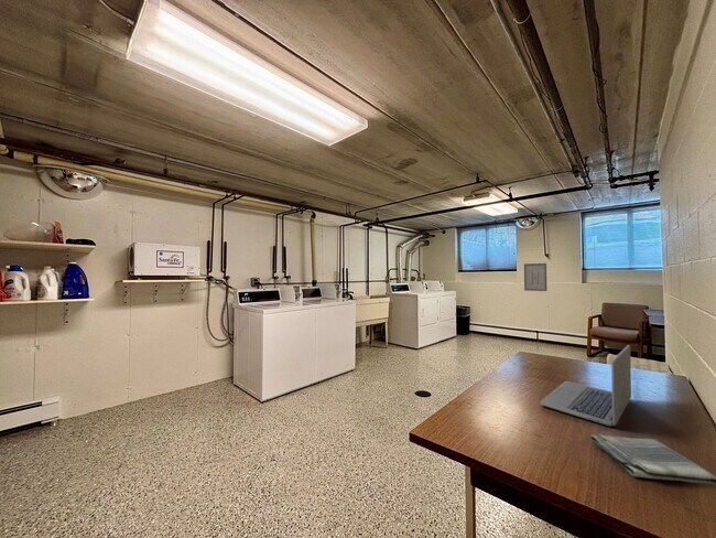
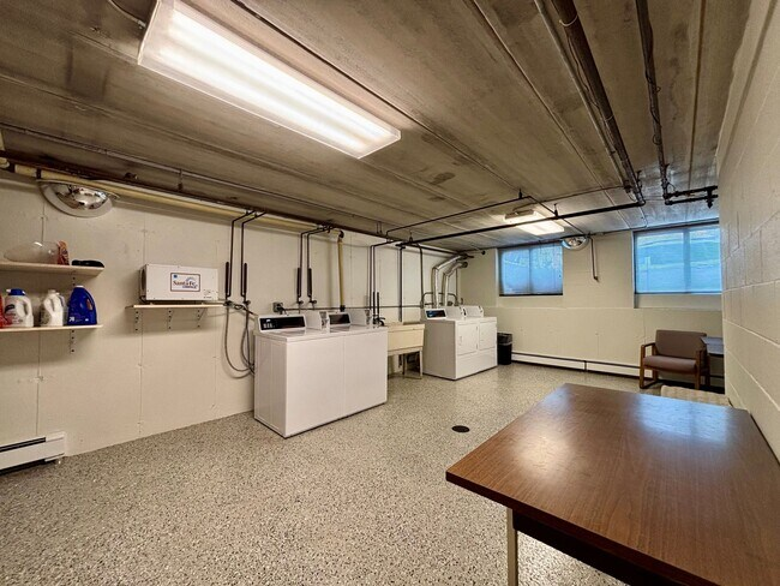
- laptop [539,344,632,427]
- dish towel [589,433,716,486]
- wall art [523,262,549,292]
